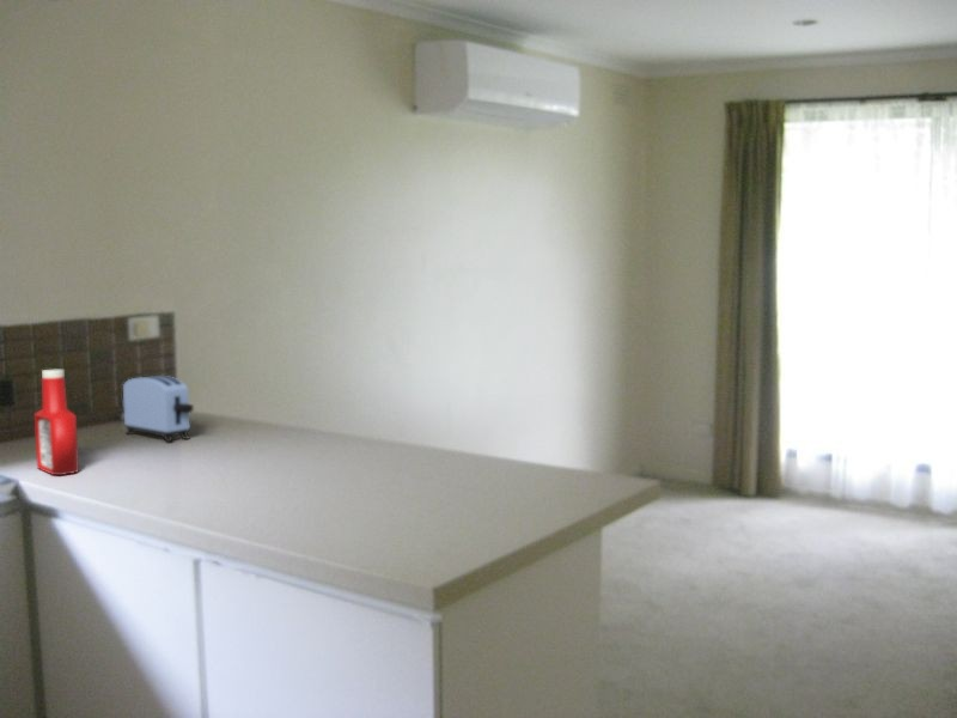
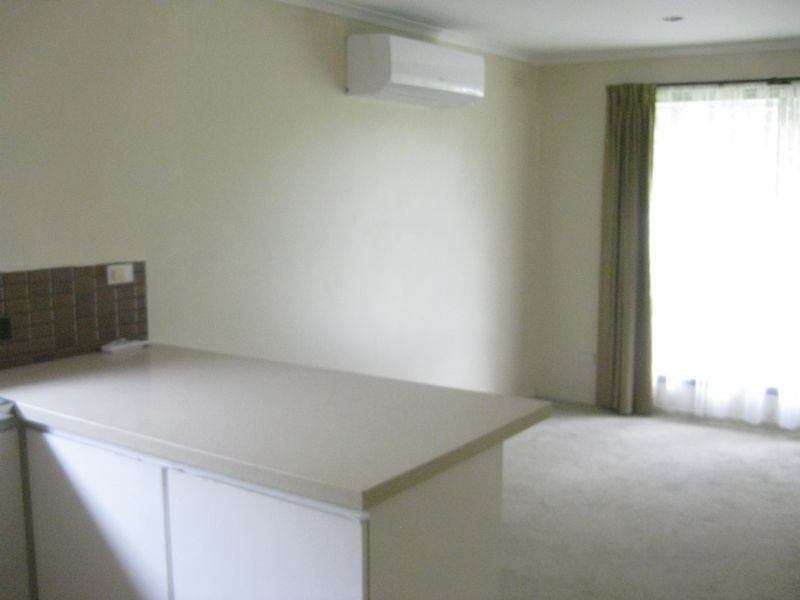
- toaster [121,375,195,443]
- soap bottle [33,369,80,476]
